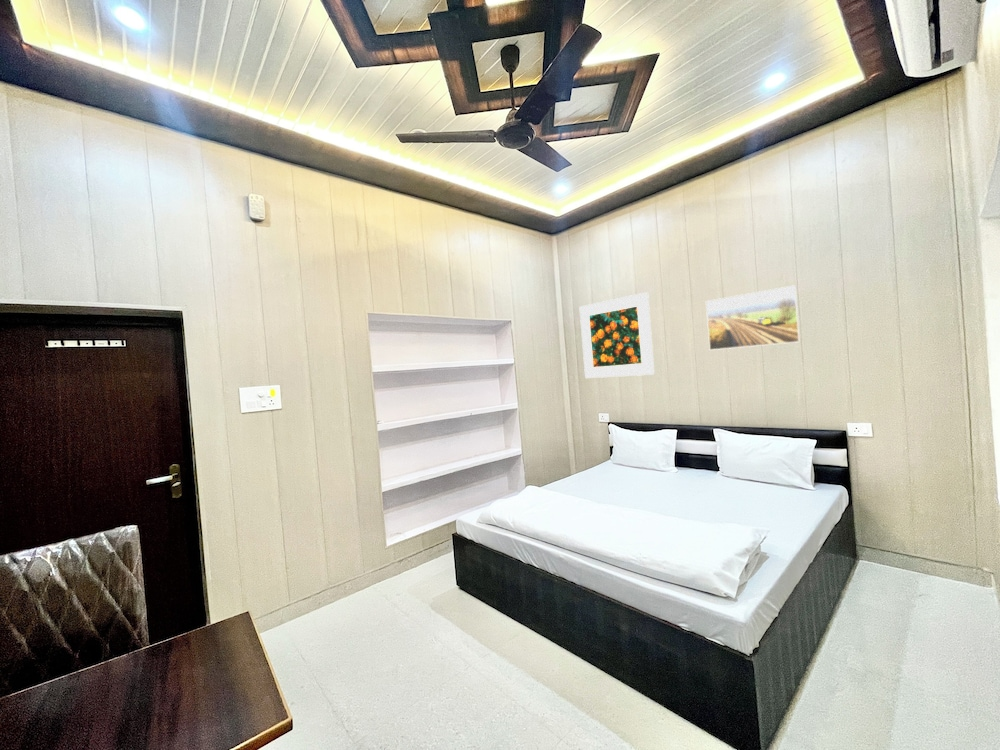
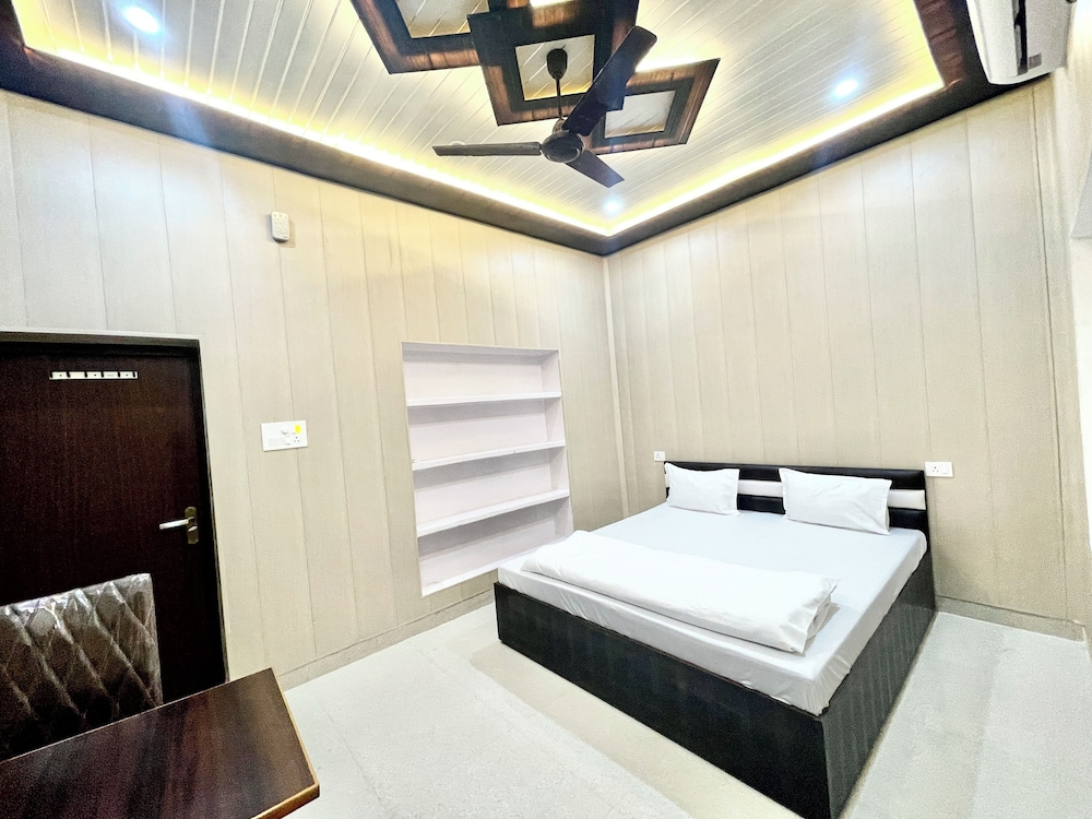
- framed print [705,284,801,351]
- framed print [578,291,656,379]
